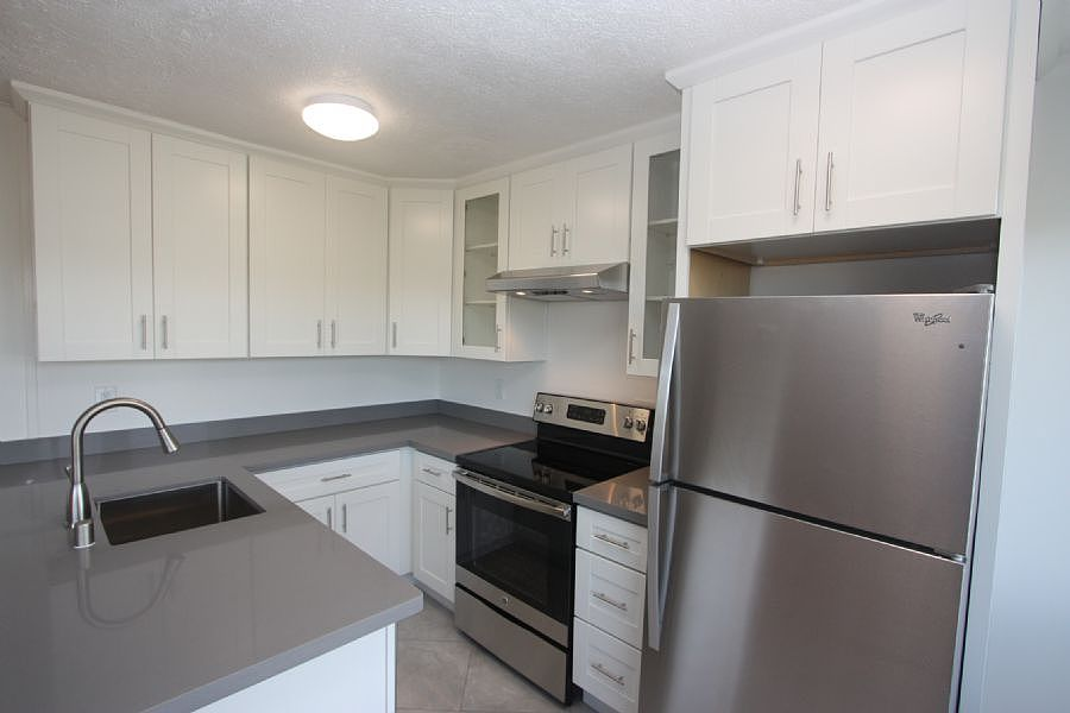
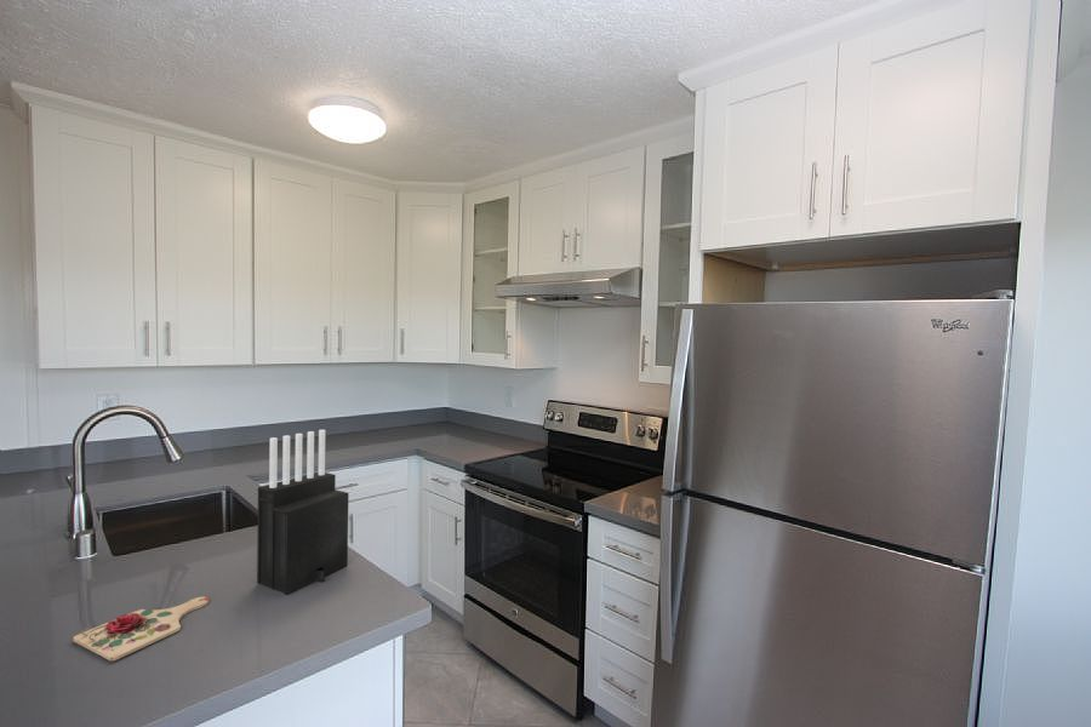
+ knife block [256,429,350,596]
+ cutting board [72,596,210,662]
